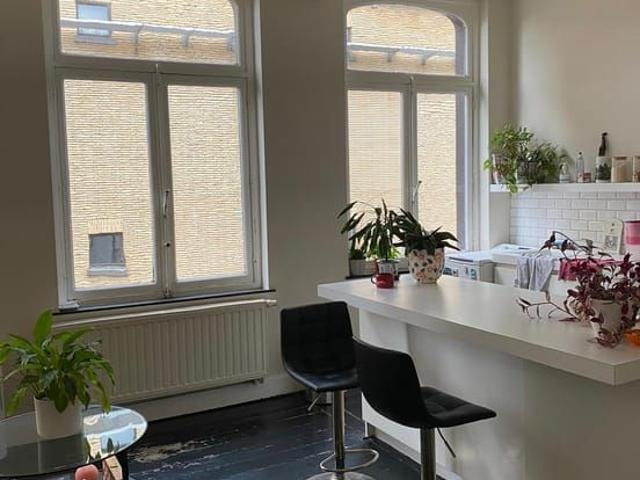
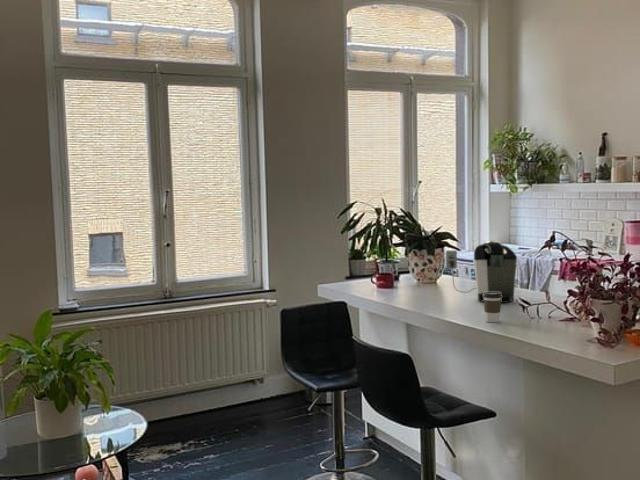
+ coffee cup [483,292,502,323]
+ coffee maker [445,240,518,304]
